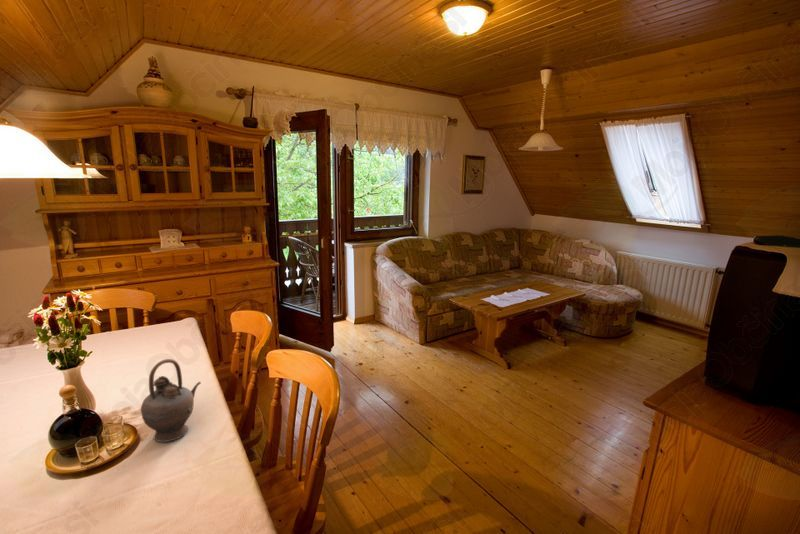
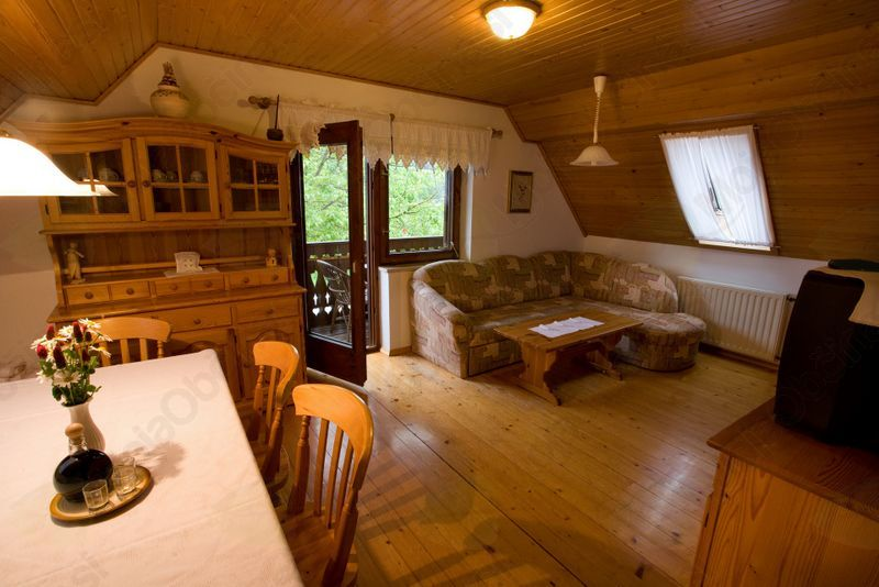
- teapot [140,358,202,443]
